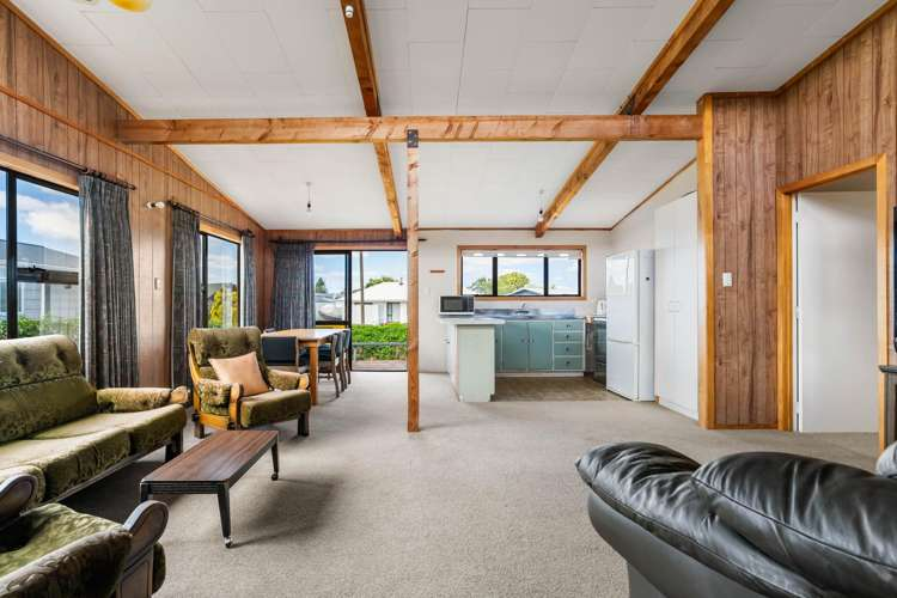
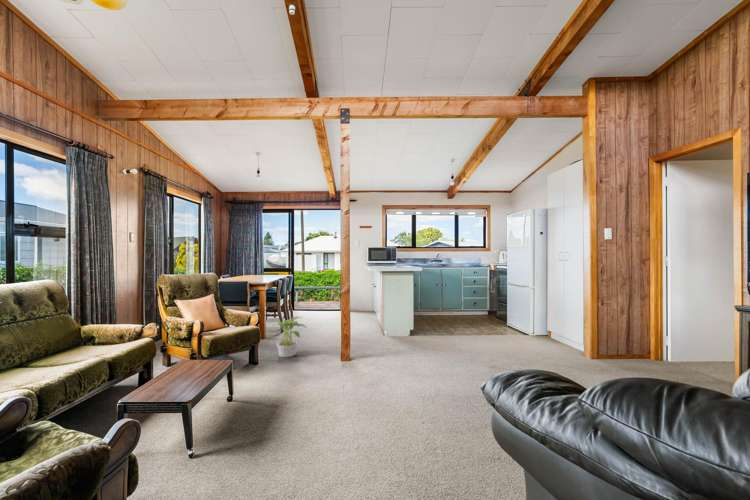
+ potted plant [267,316,308,358]
